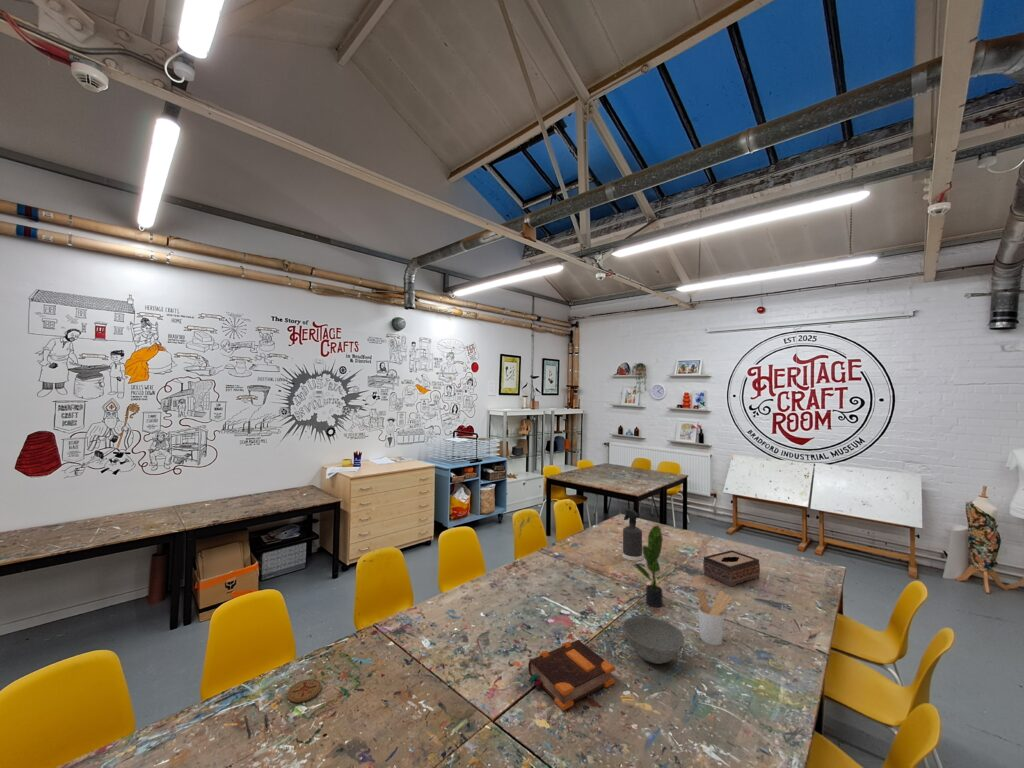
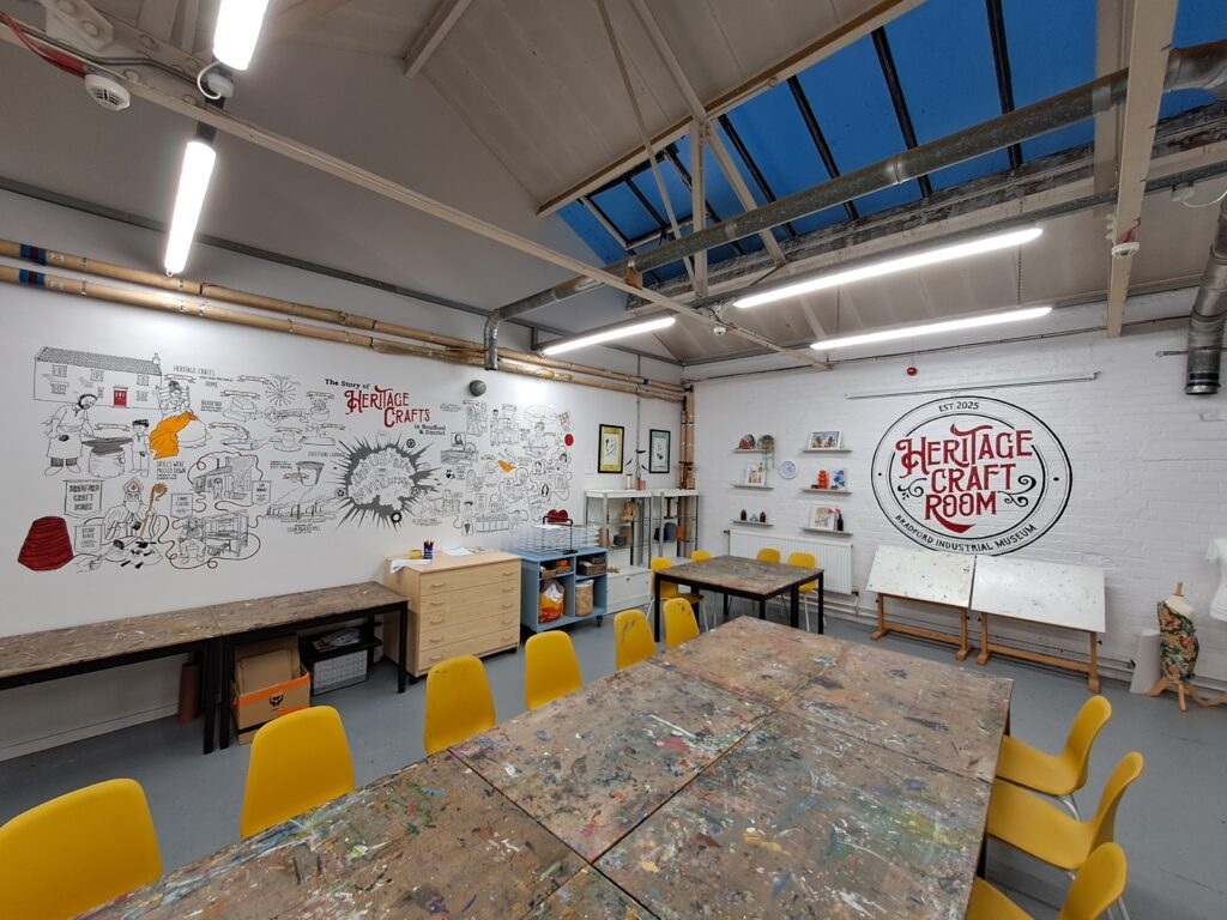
- spray bottle [622,508,643,562]
- bowl [622,615,685,665]
- bible [527,639,616,712]
- potted plant [632,524,673,608]
- tissue box [702,549,761,588]
- utensil holder [696,588,733,646]
- coaster [286,678,322,703]
